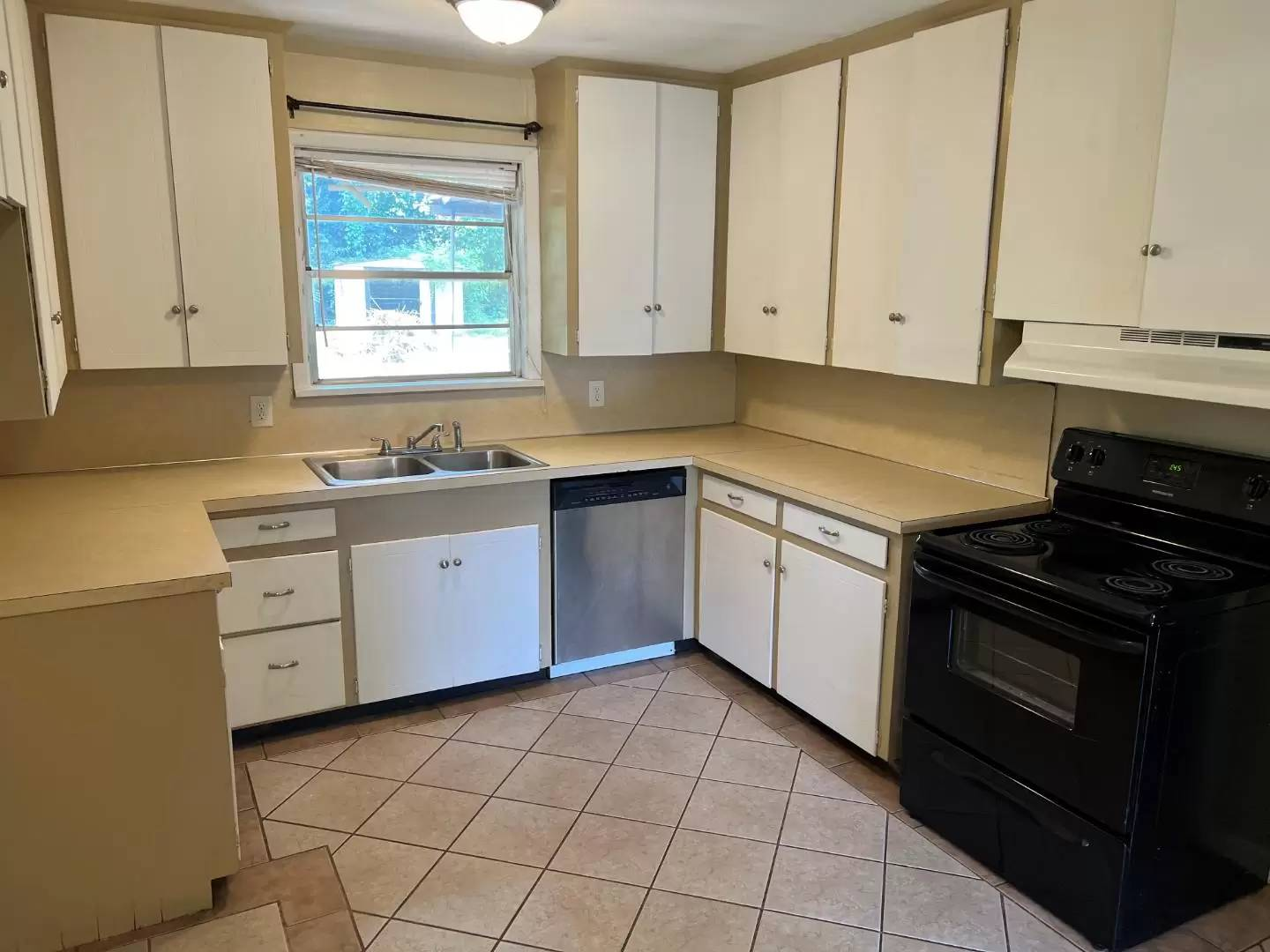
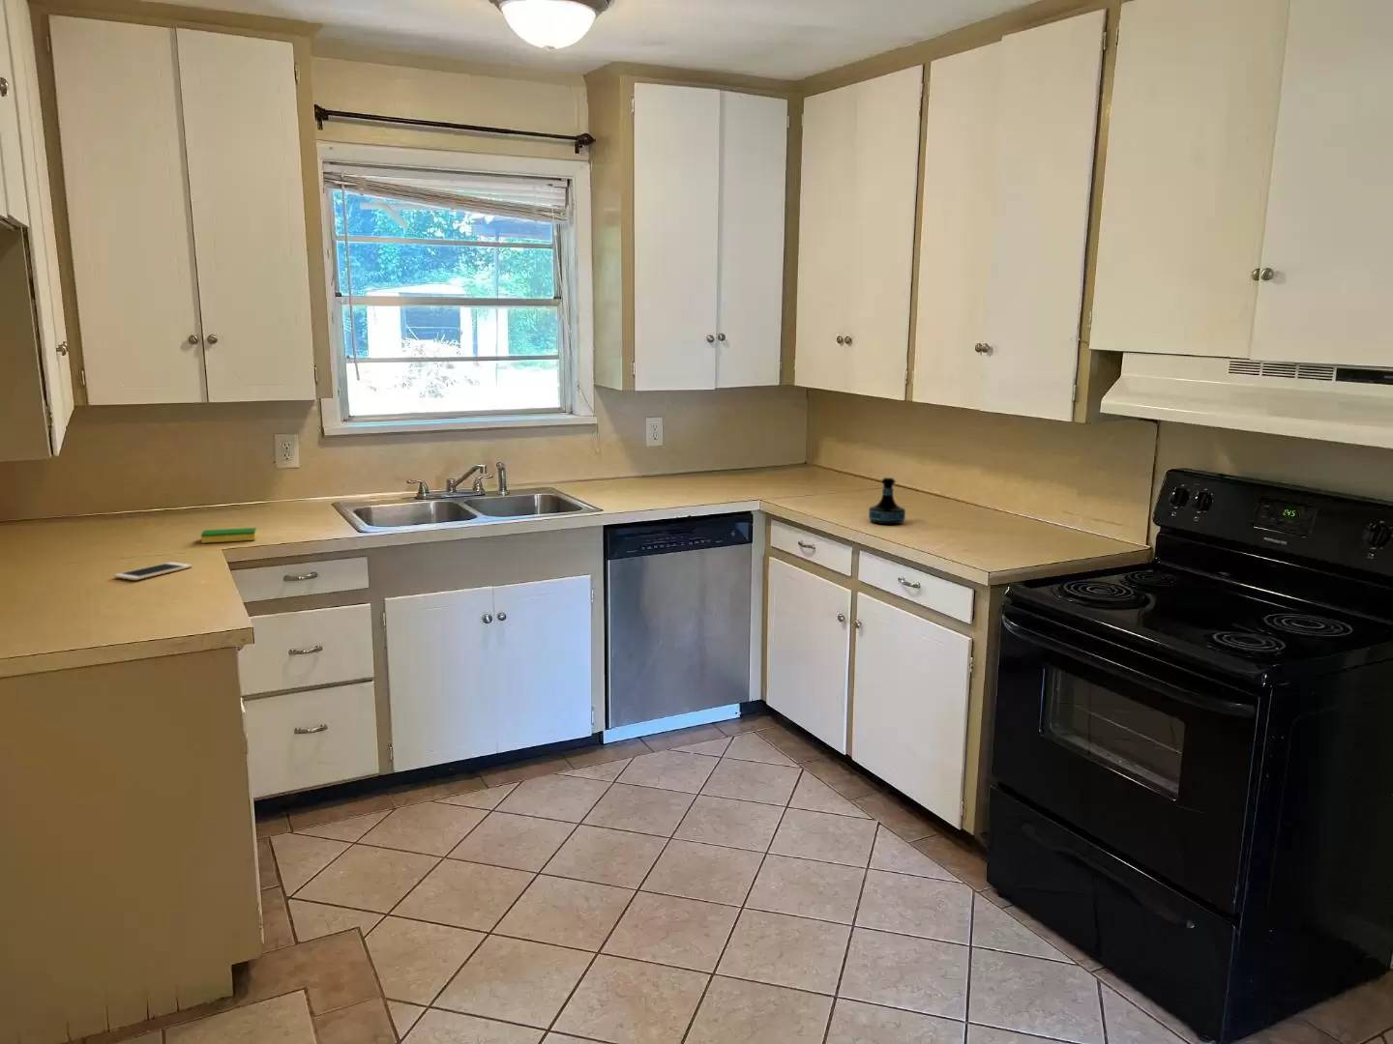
+ cell phone [113,561,193,581]
+ tequila bottle [868,477,906,525]
+ dish sponge [201,526,258,544]
